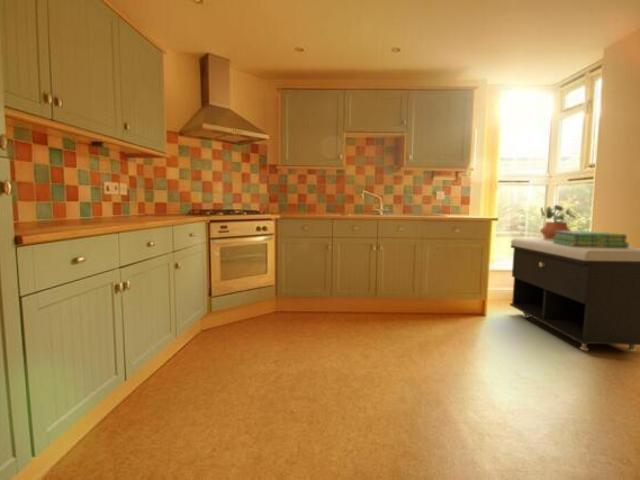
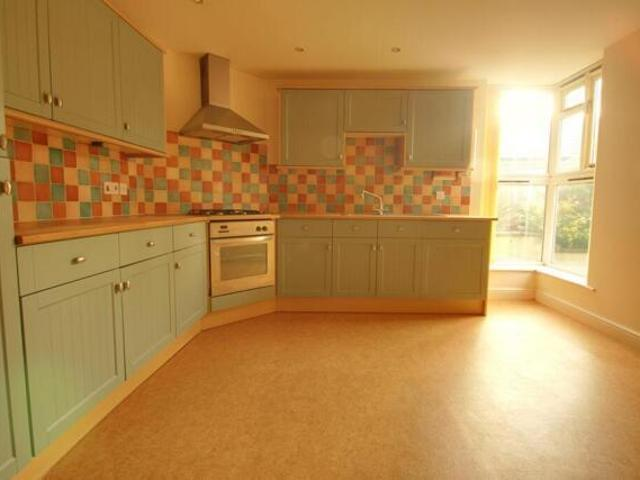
- storage bench [509,237,640,352]
- stack of books [552,230,630,248]
- potted plant [539,204,578,240]
